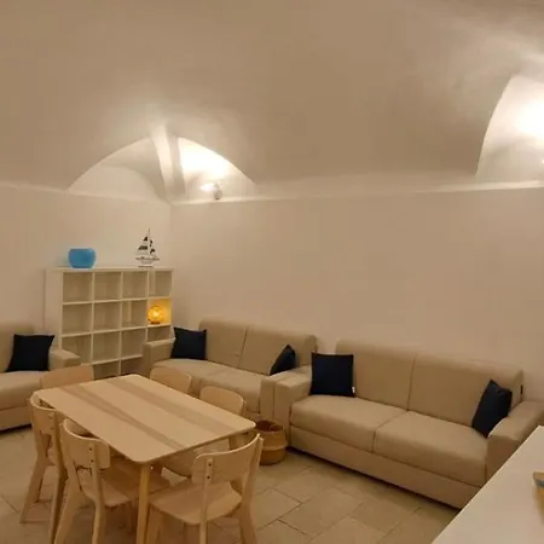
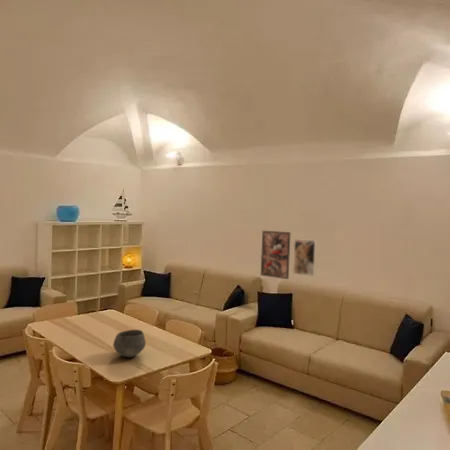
+ bowl [112,329,147,358]
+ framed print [292,238,318,277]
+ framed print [260,230,291,280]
